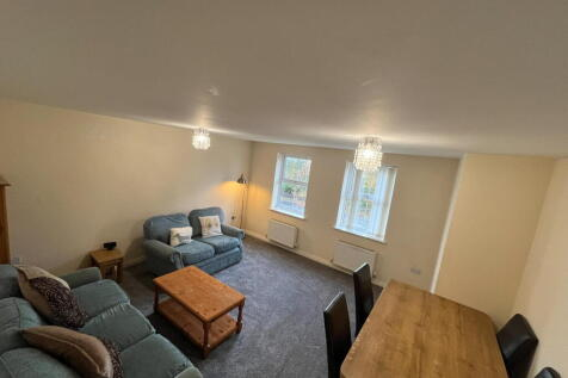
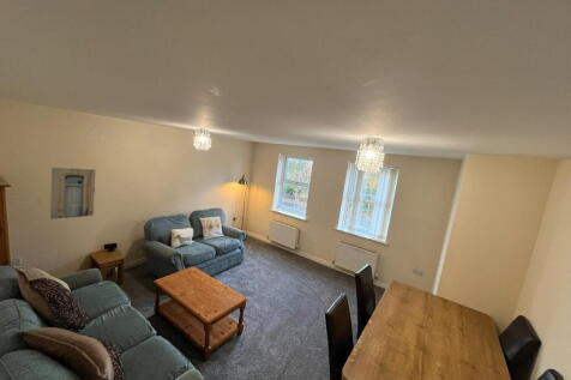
+ wall art [49,167,97,221]
